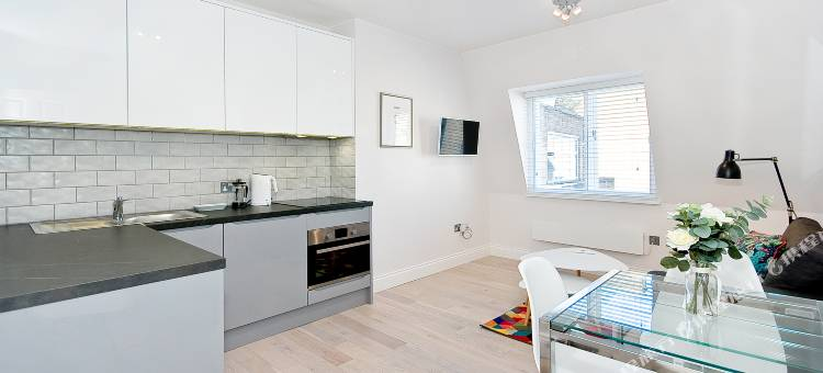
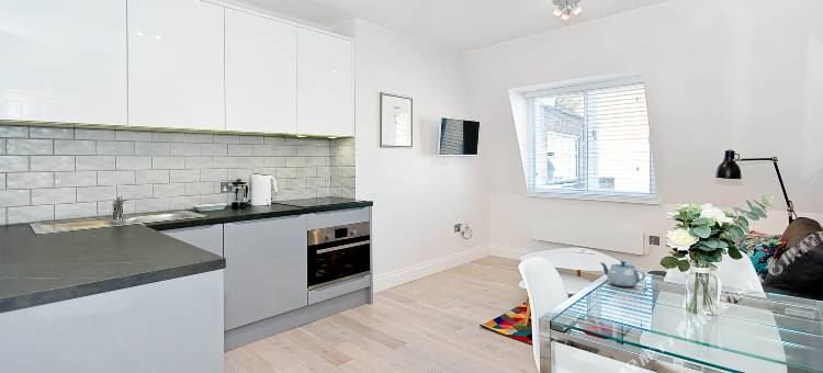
+ chinaware [599,260,646,287]
